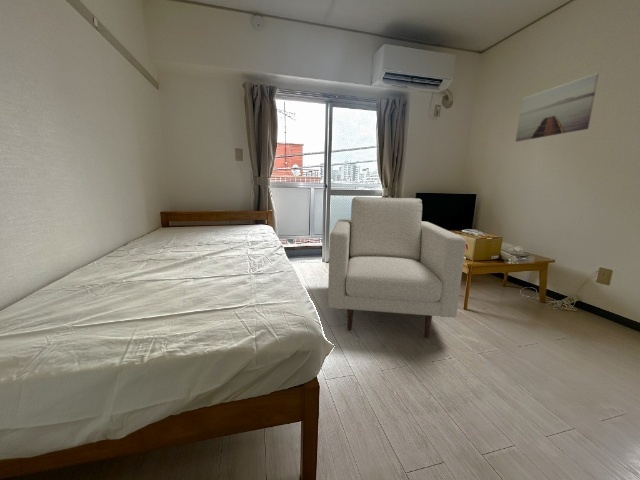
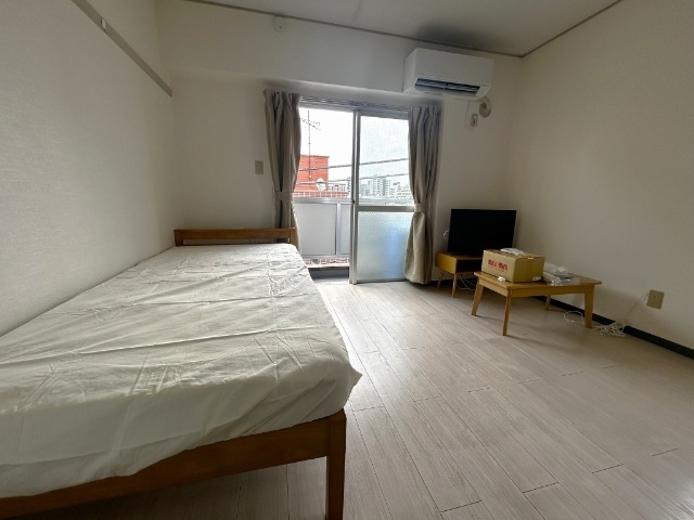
- chair [327,196,467,338]
- wall art [515,72,600,143]
